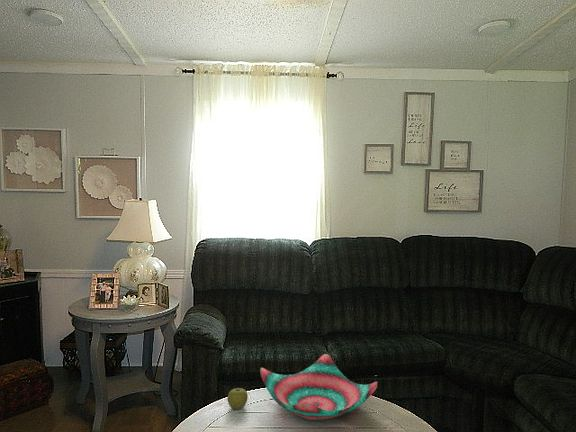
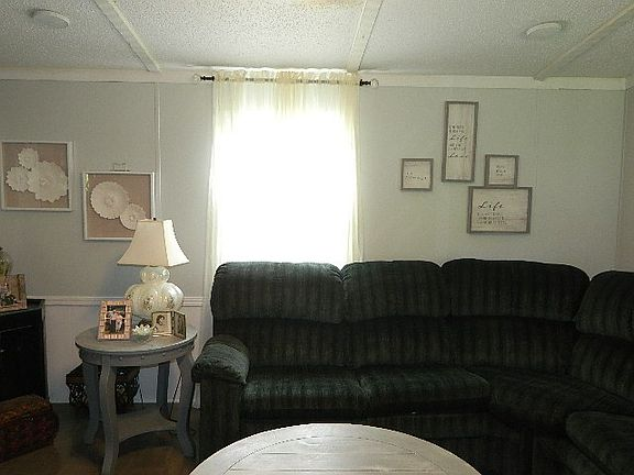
- apple [227,387,249,410]
- decorative bowl [259,353,378,422]
